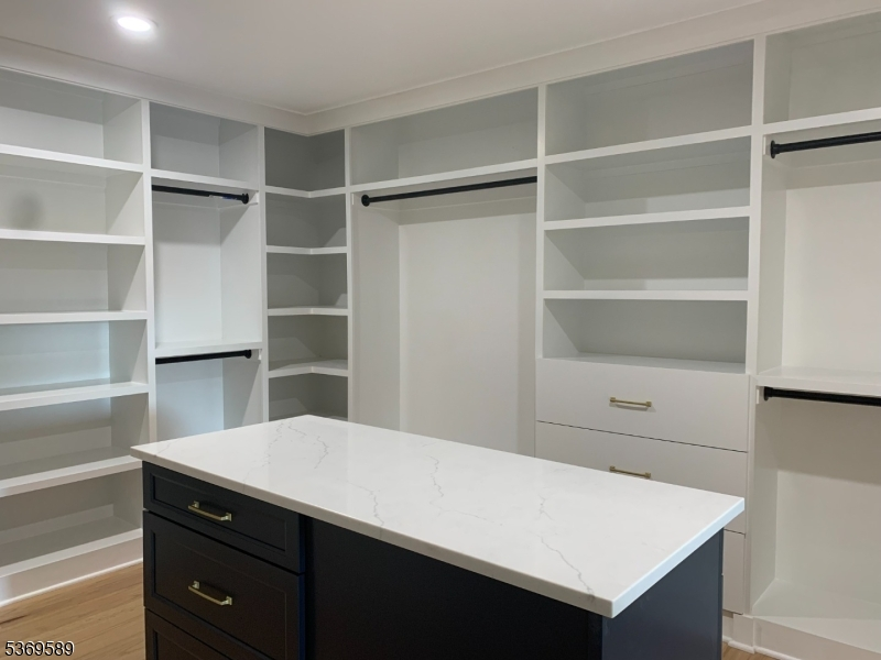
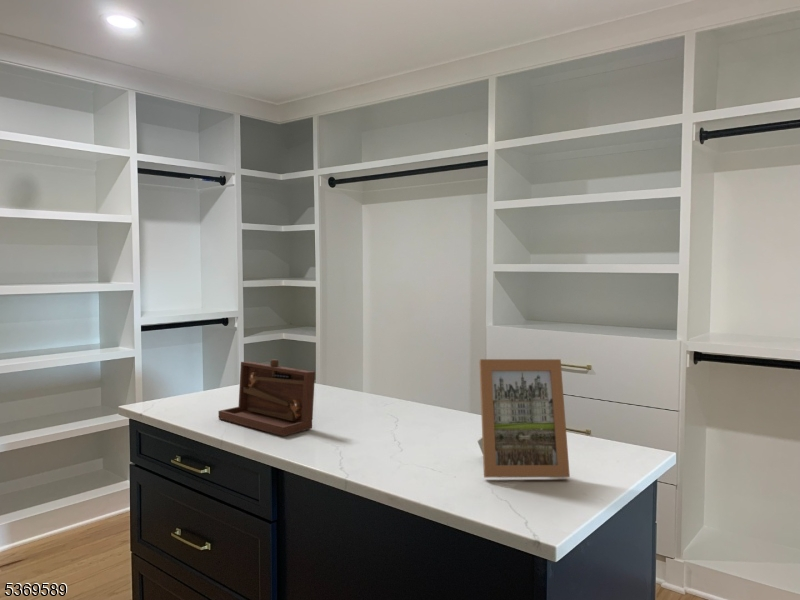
+ picture frame [477,358,571,478]
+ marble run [217,358,316,437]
